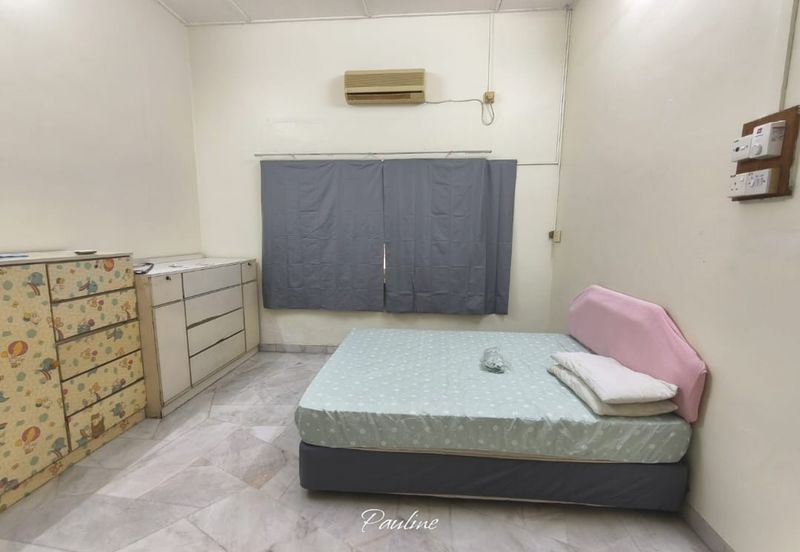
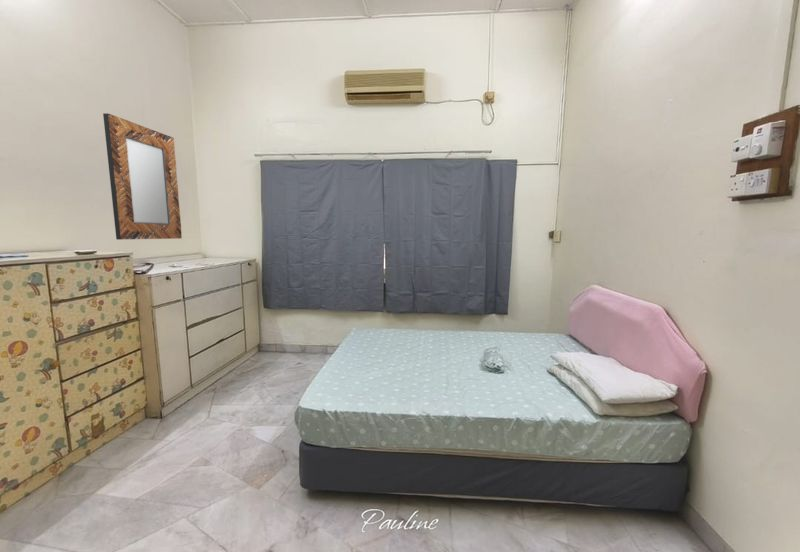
+ home mirror [102,112,183,241]
